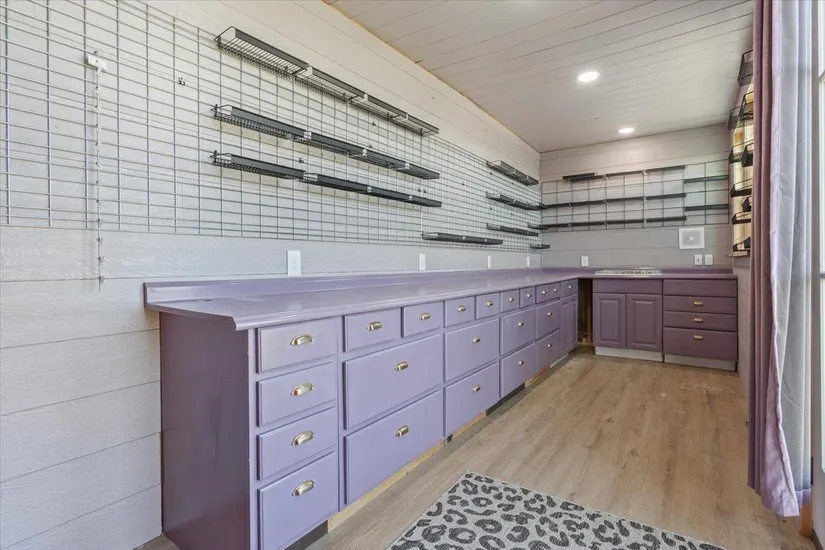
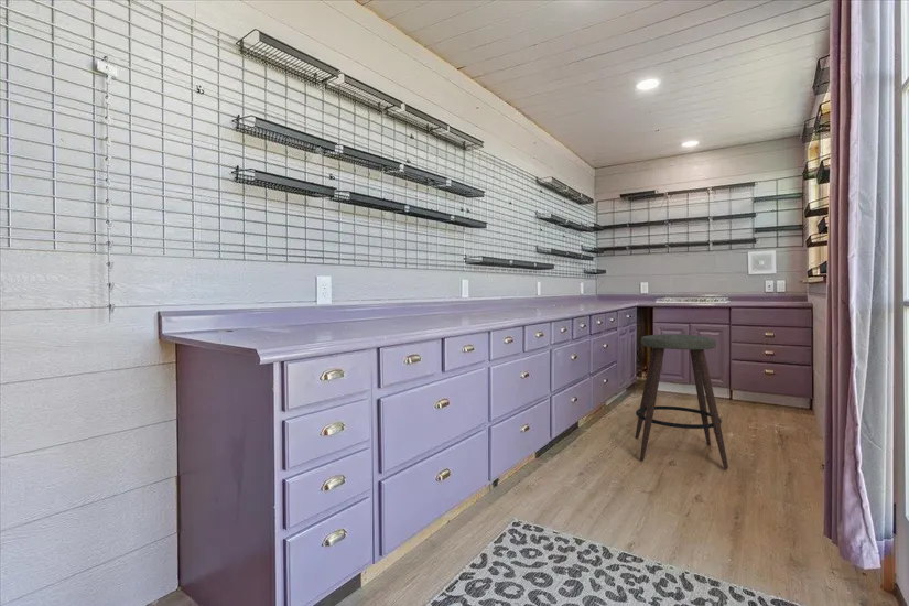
+ bar stool [635,333,729,470]
